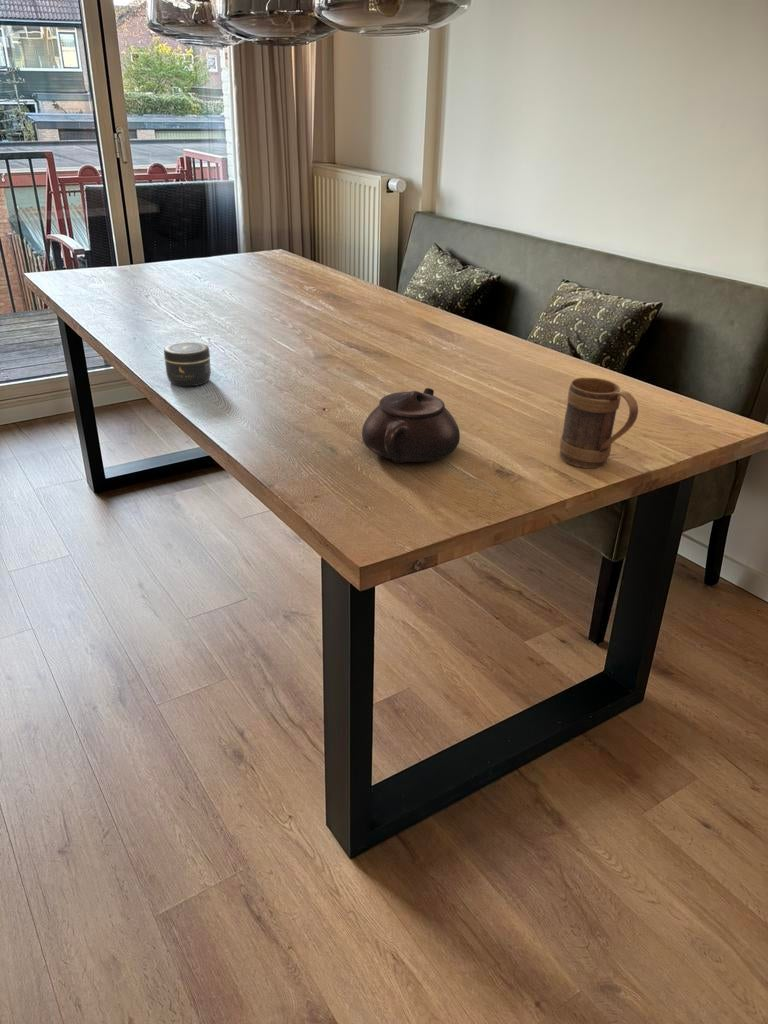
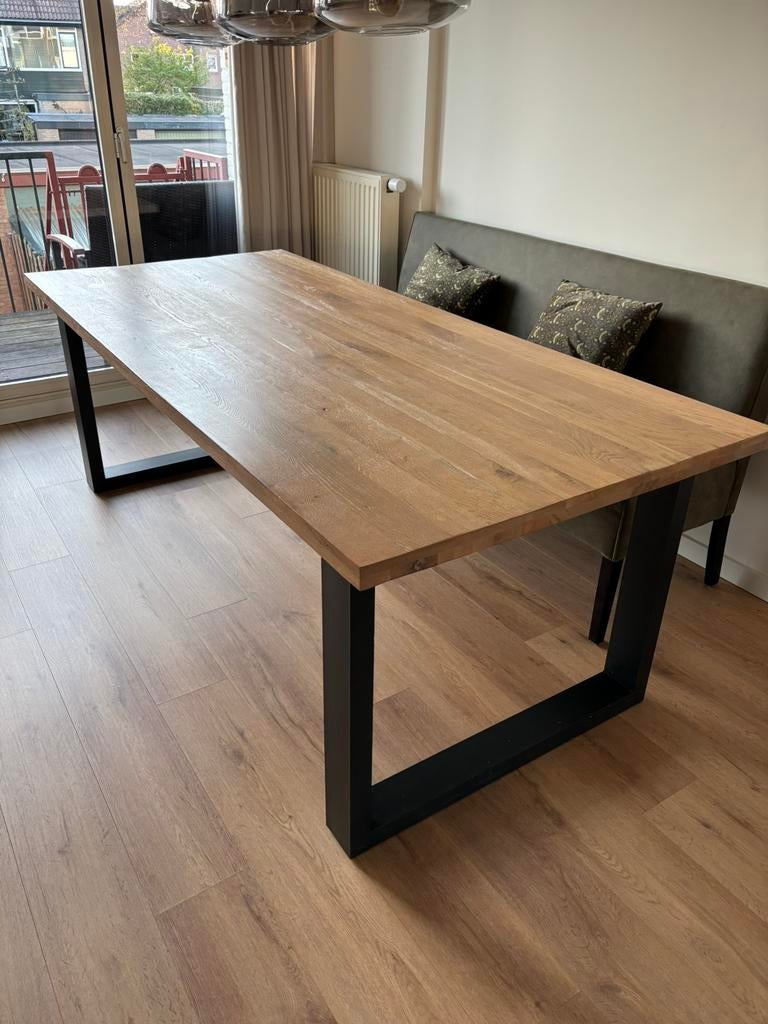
- mug [559,377,639,469]
- jar [163,341,212,387]
- teapot [361,387,461,464]
